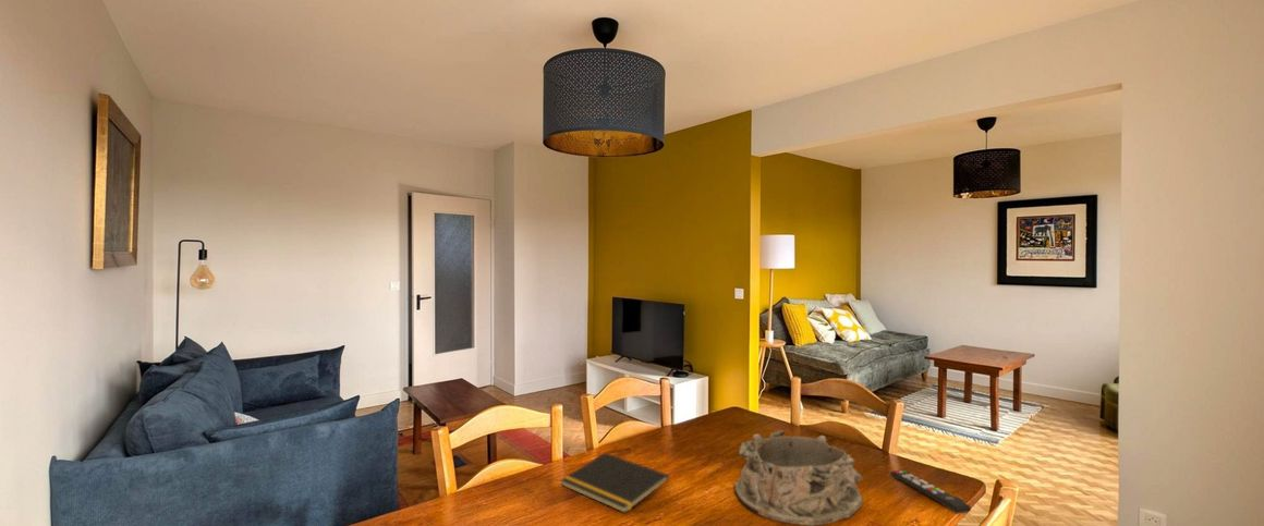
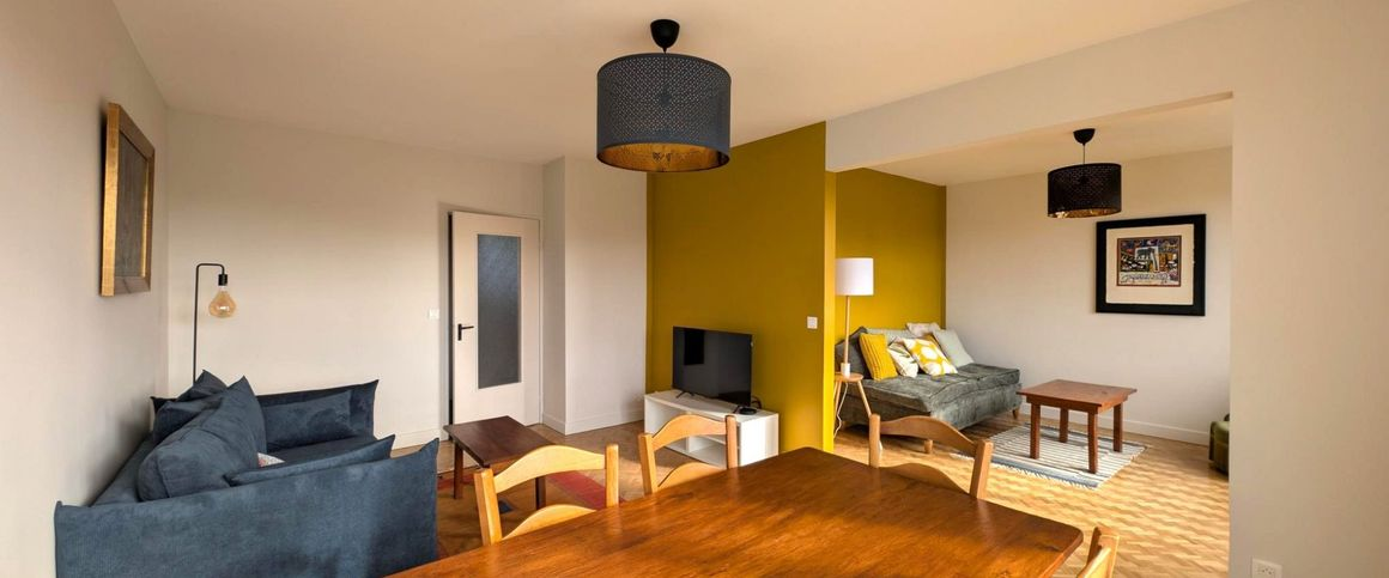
- notepad [560,452,670,514]
- remote control [889,469,972,514]
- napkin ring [733,429,864,526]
